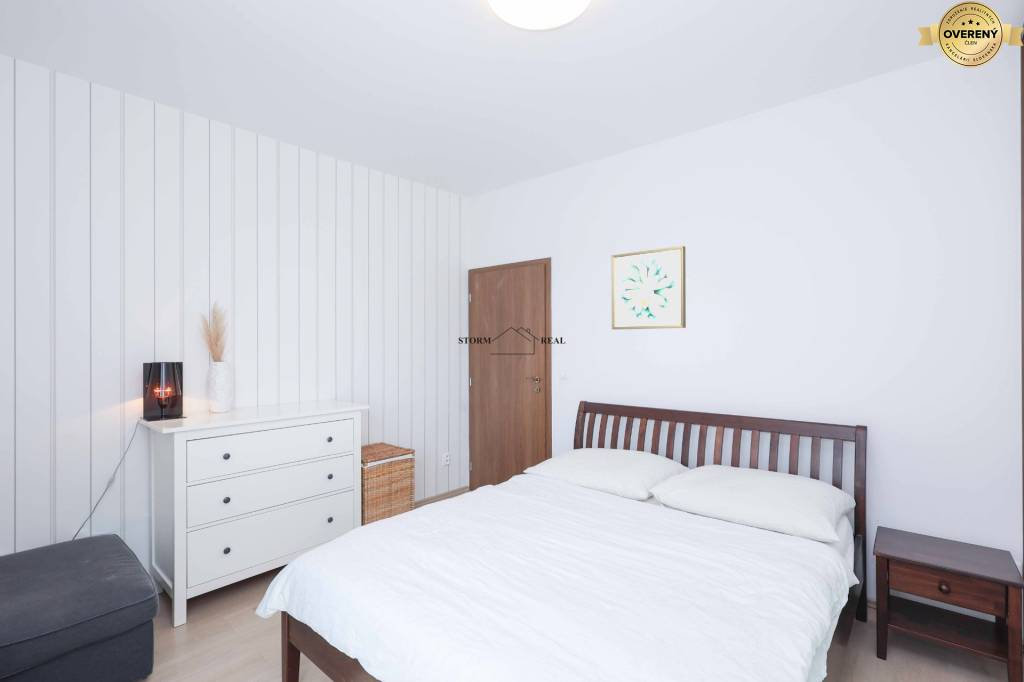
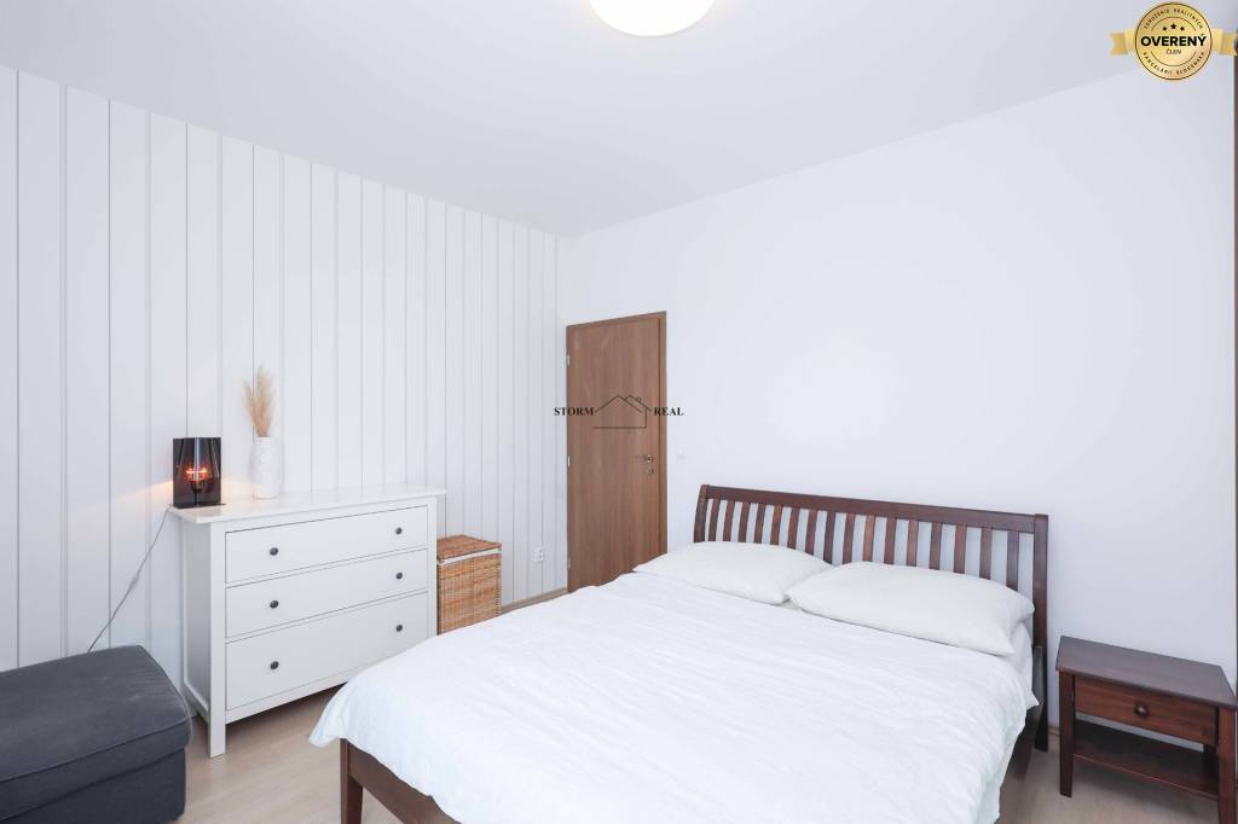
- wall art [611,245,687,330]
